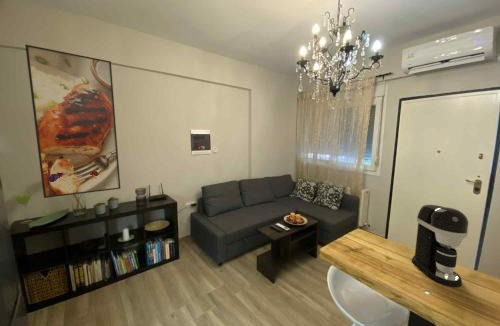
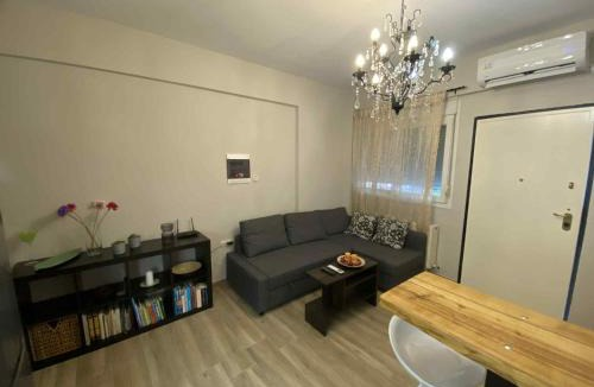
- coffee maker [411,204,469,288]
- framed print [24,43,121,199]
